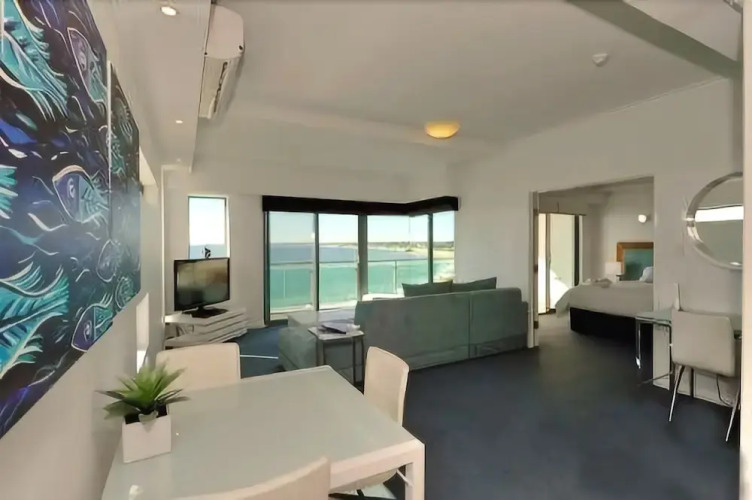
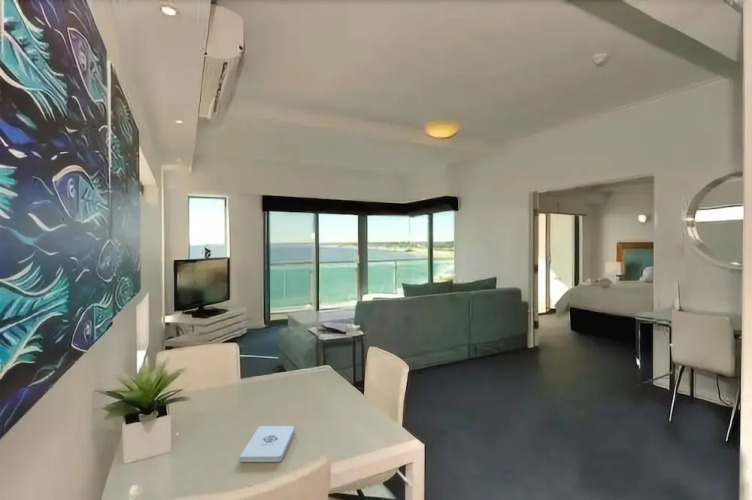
+ notepad [239,425,295,463]
